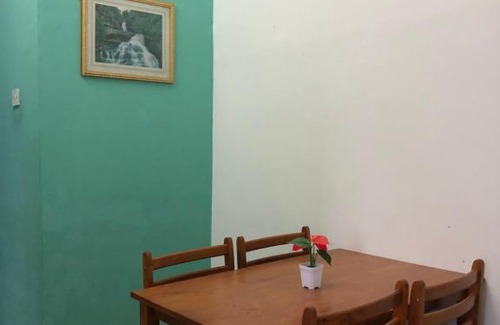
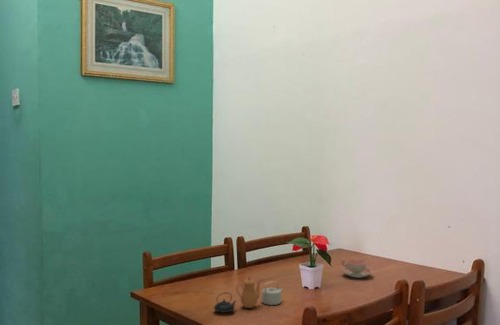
+ teapot [213,276,284,314]
+ teacup [341,259,374,279]
